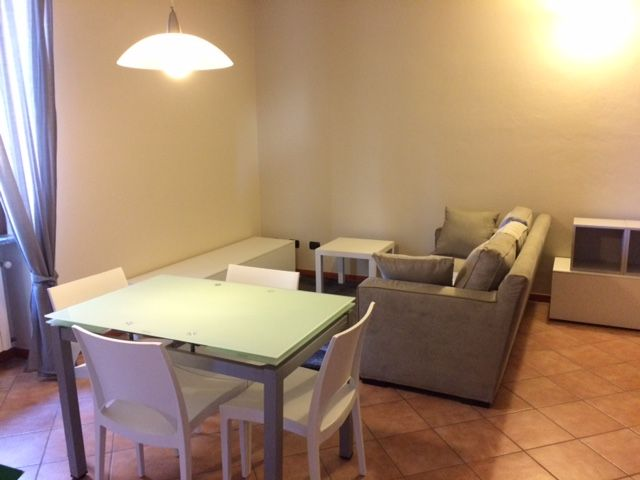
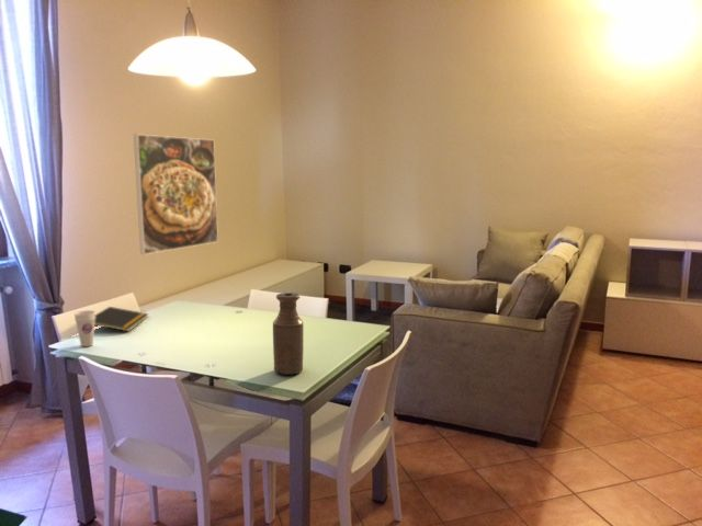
+ cup [73,309,97,347]
+ notepad [94,306,149,332]
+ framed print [133,134,219,255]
+ bottle [272,291,305,376]
